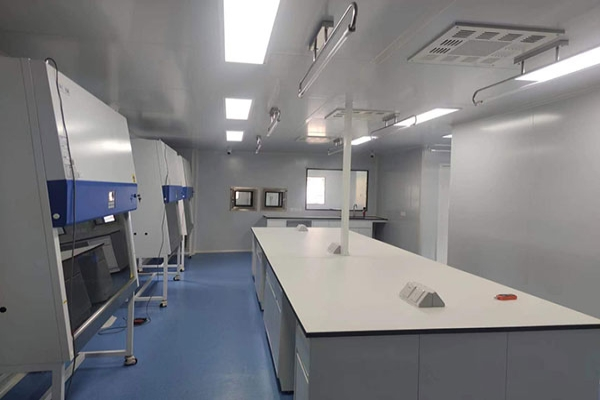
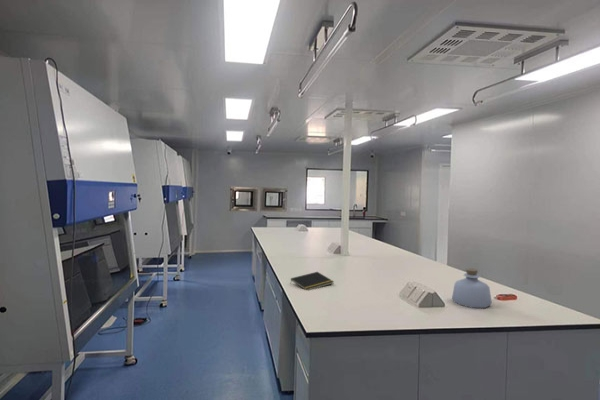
+ bottle [451,267,493,309]
+ notepad [289,271,335,291]
